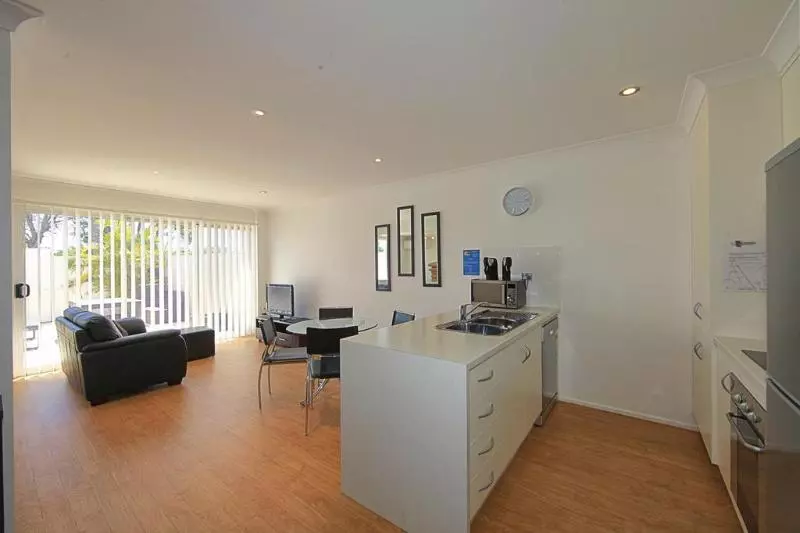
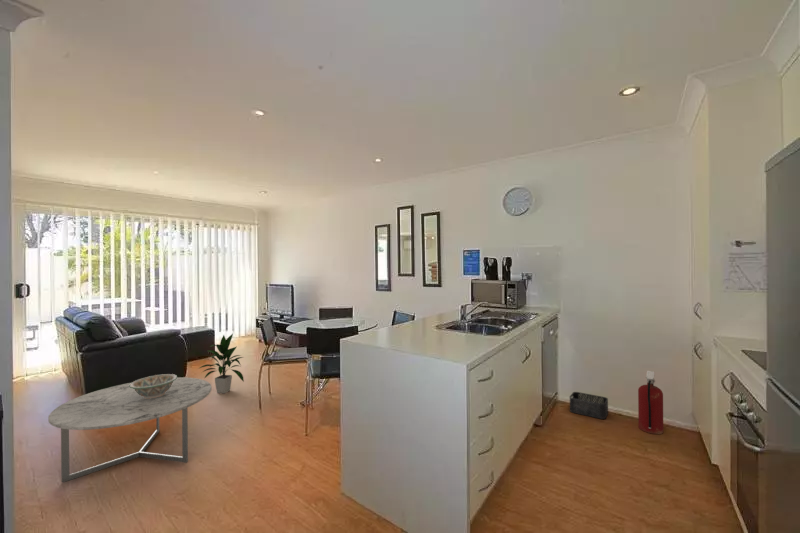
+ indoor plant [197,333,245,394]
+ decorative bowl [129,373,178,399]
+ storage bin [569,391,609,420]
+ fire extinguisher [637,370,664,435]
+ coffee table [47,376,213,483]
